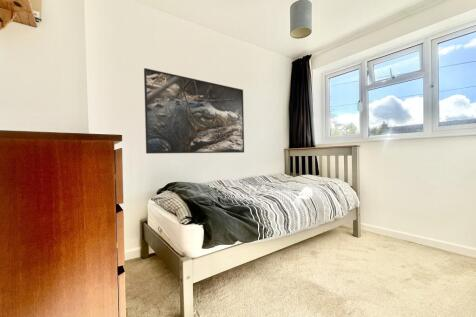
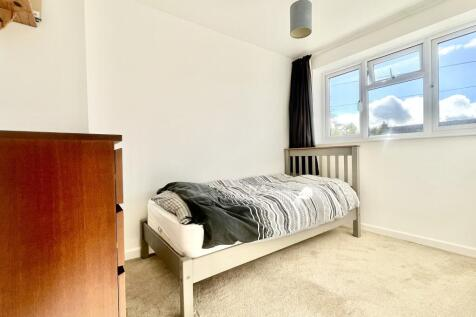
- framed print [143,67,245,155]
